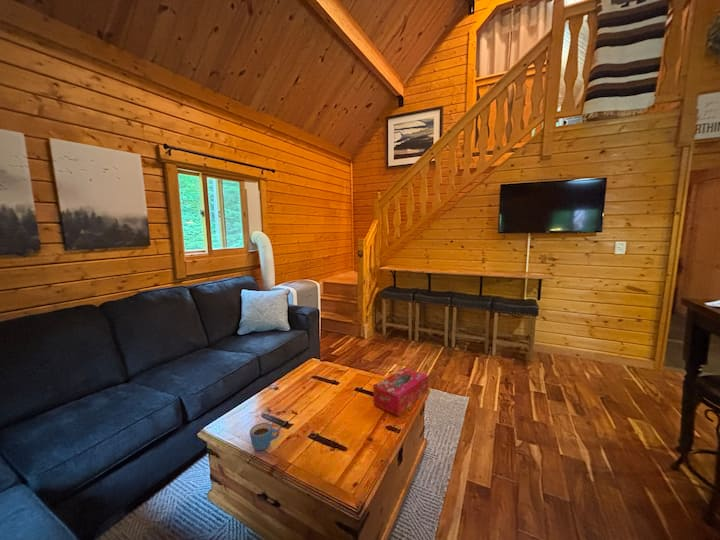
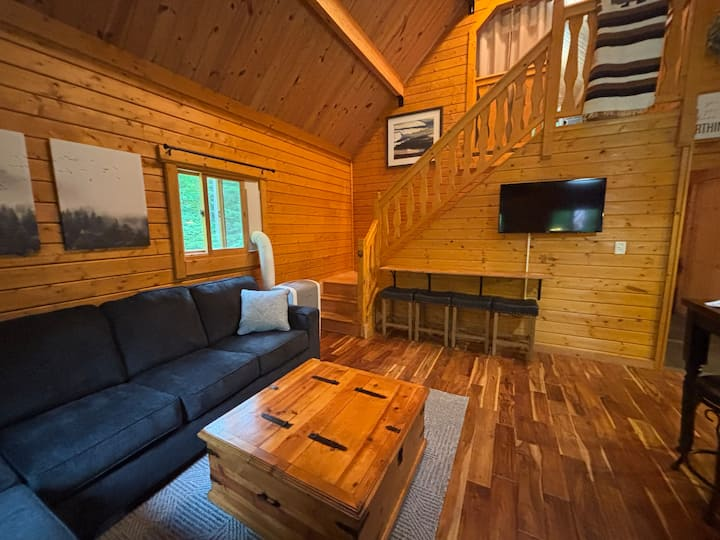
- tissue box [372,366,429,417]
- mug [249,422,281,451]
